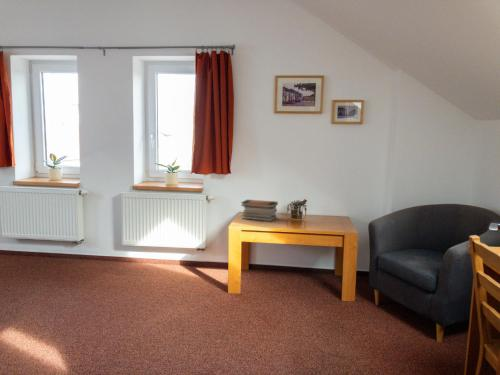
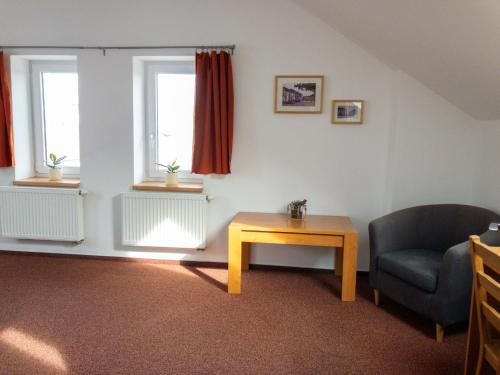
- book stack [240,199,279,222]
